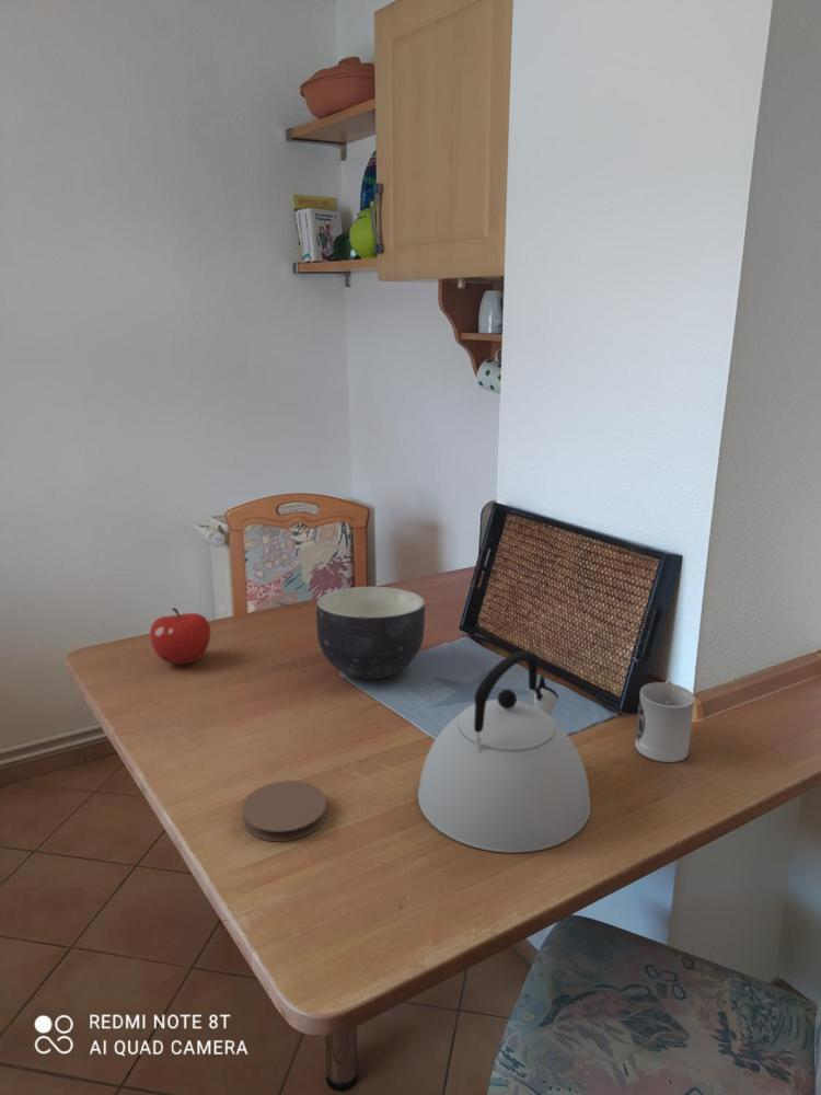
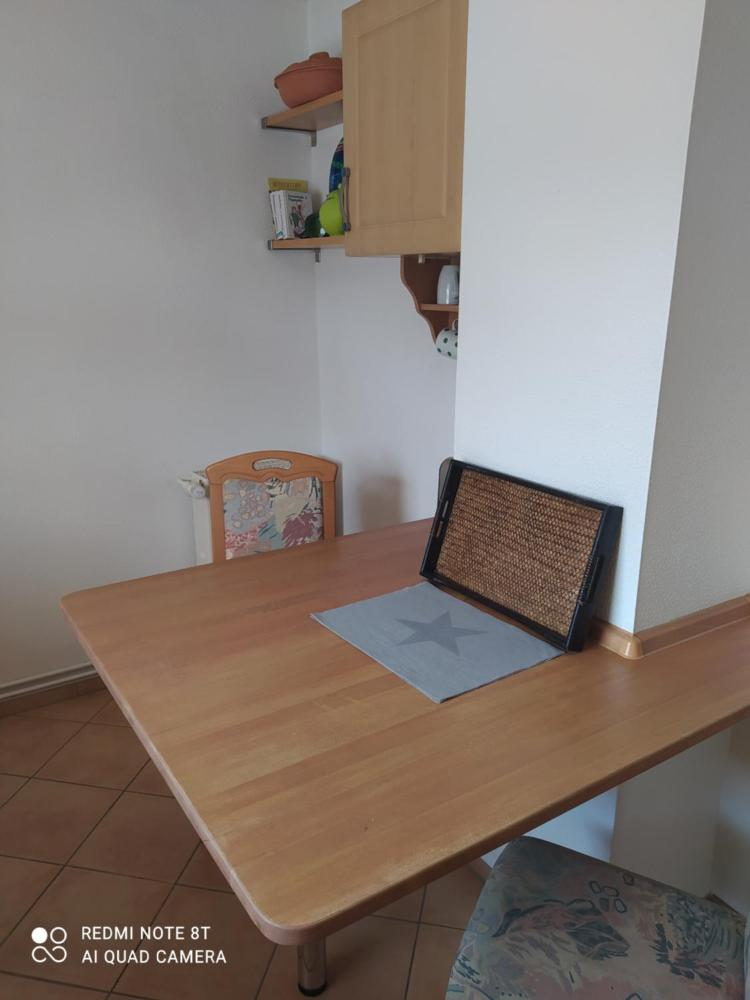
- kettle [417,650,591,854]
- fruit [149,607,211,665]
- bowl [315,586,426,680]
- coaster [241,780,328,842]
- cup [634,680,696,763]
